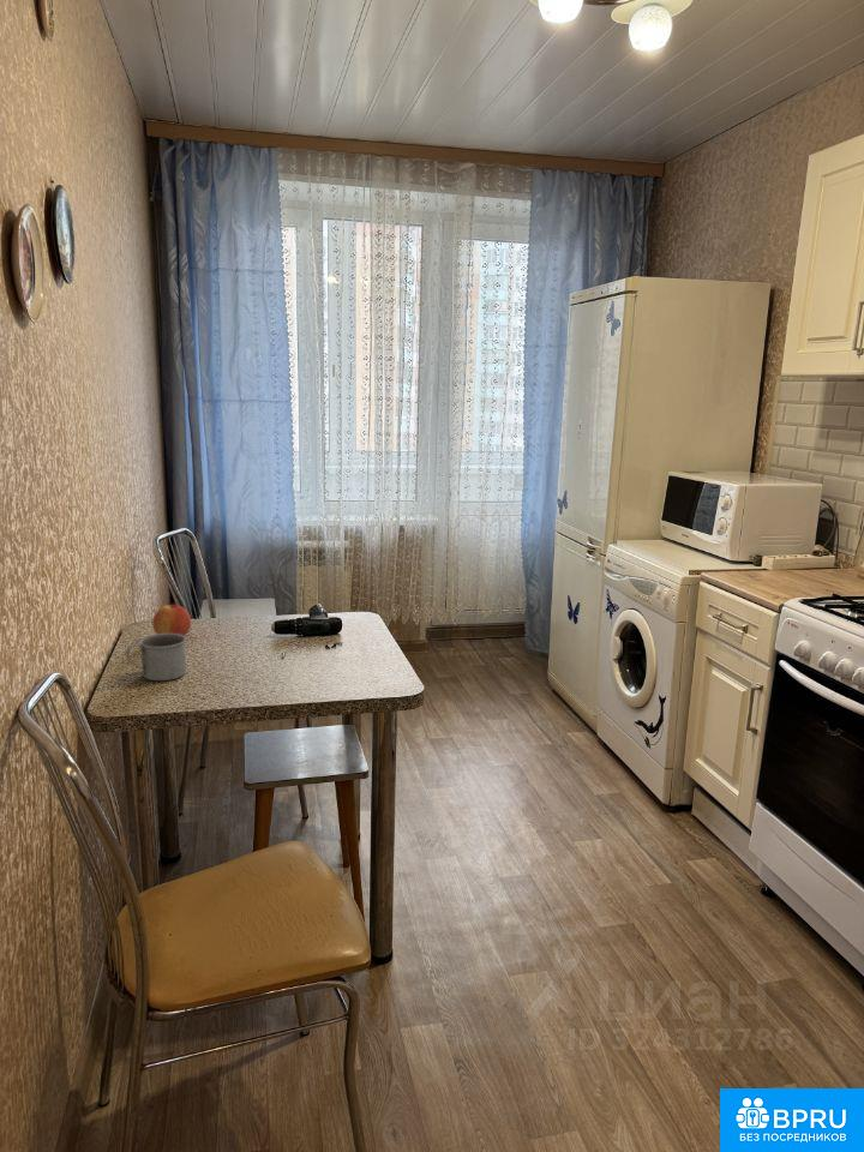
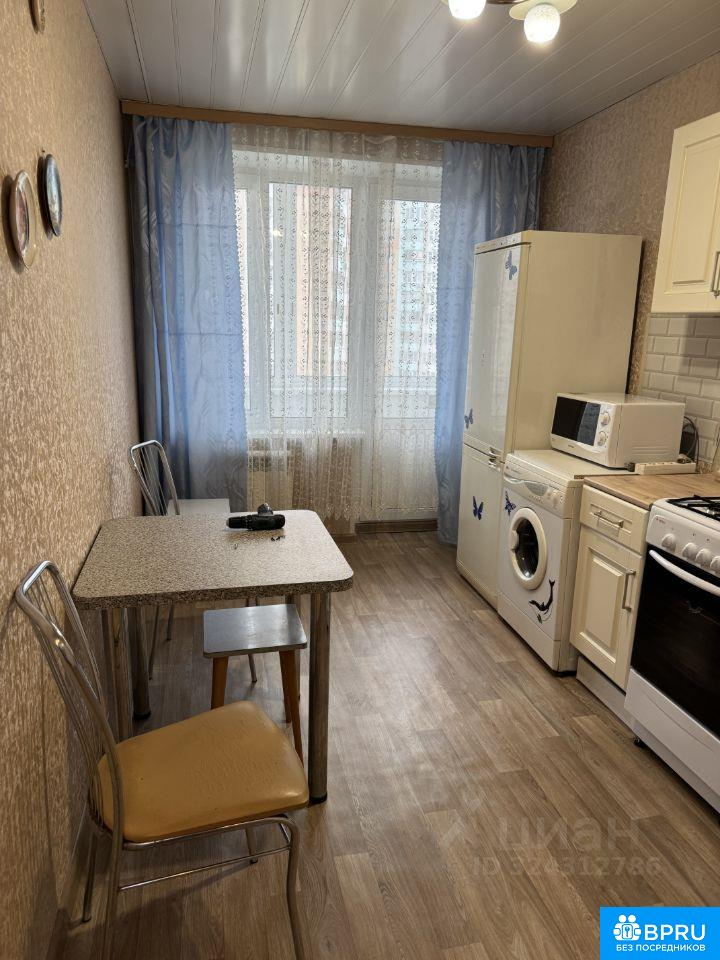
- apple [151,604,192,637]
- mug [125,634,187,682]
